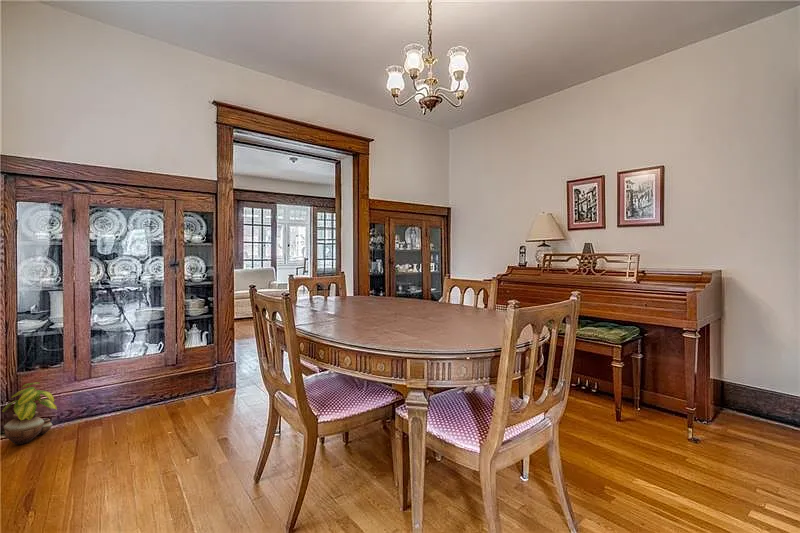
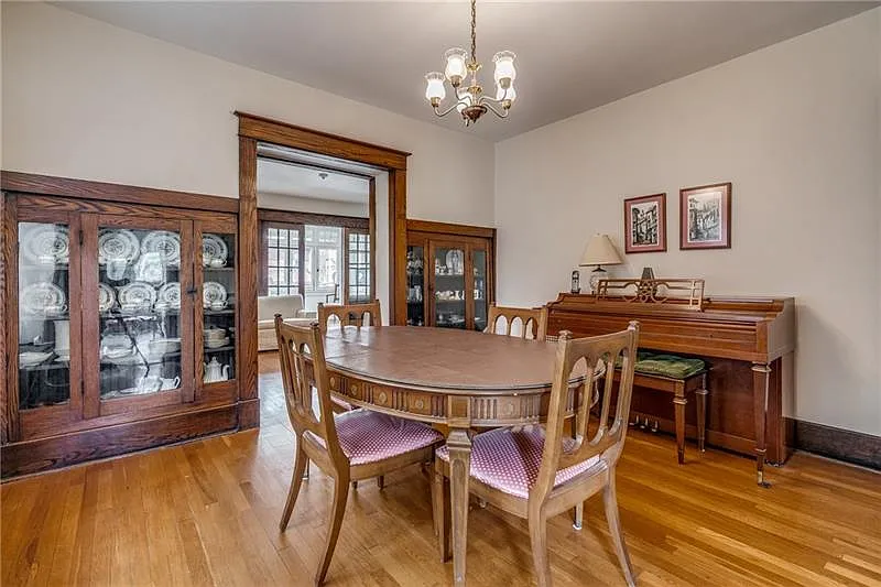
- potted plant [1,381,58,445]
